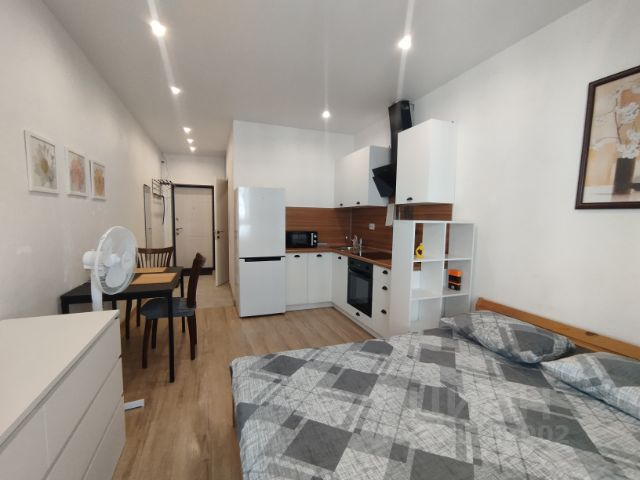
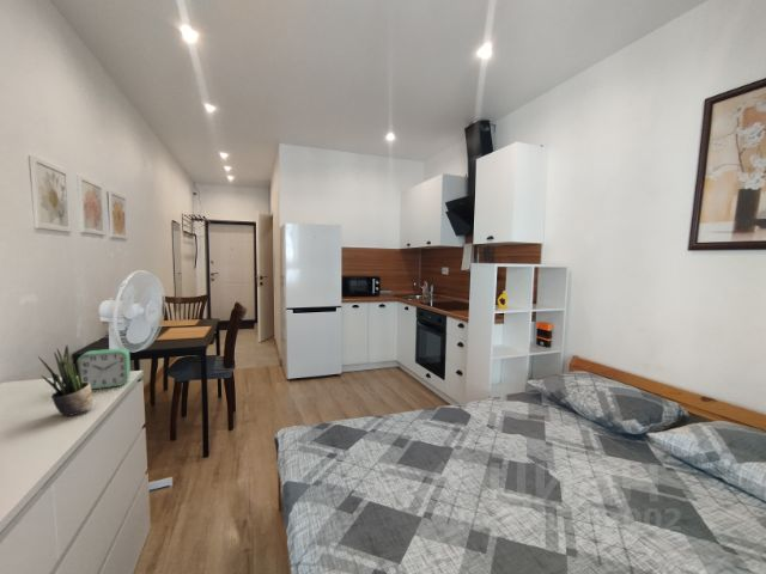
+ potted plant [37,344,95,417]
+ alarm clock [77,347,132,390]
